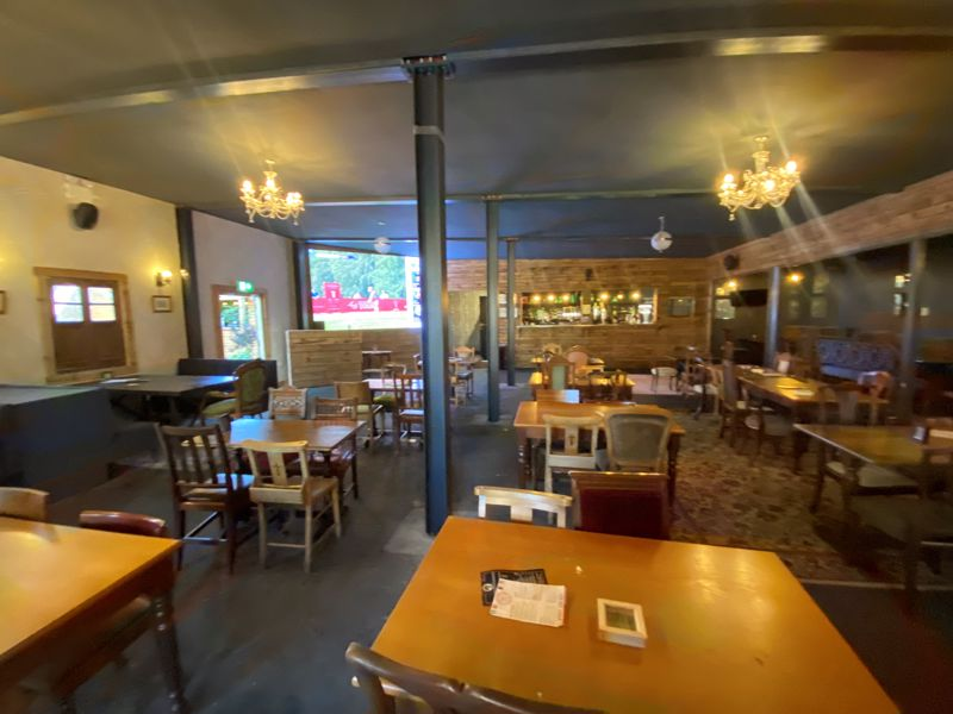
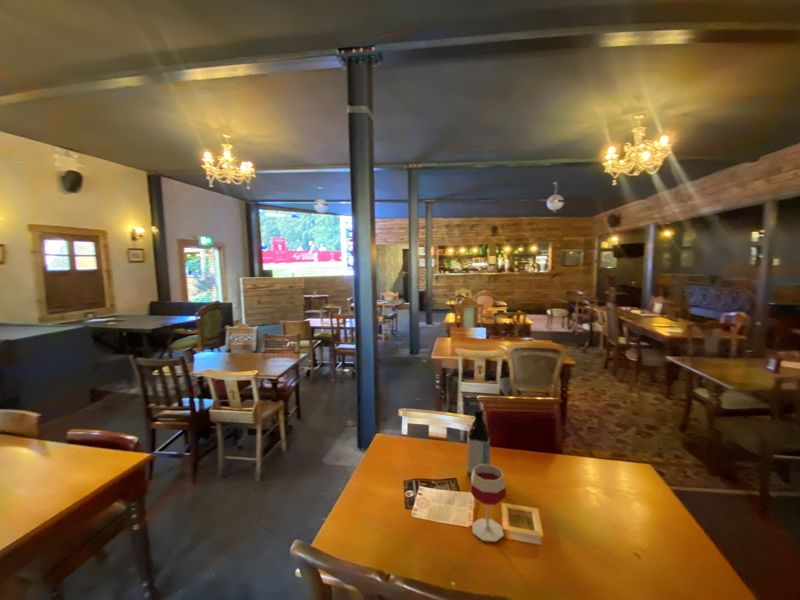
+ wineglass [470,464,507,543]
+ water bottle [466,408,491,479]
